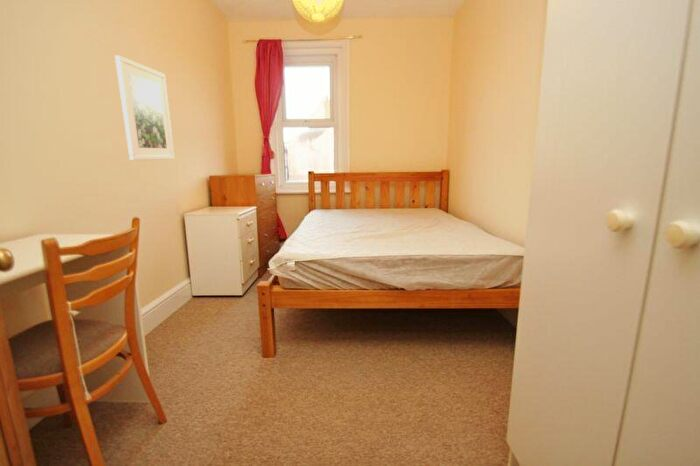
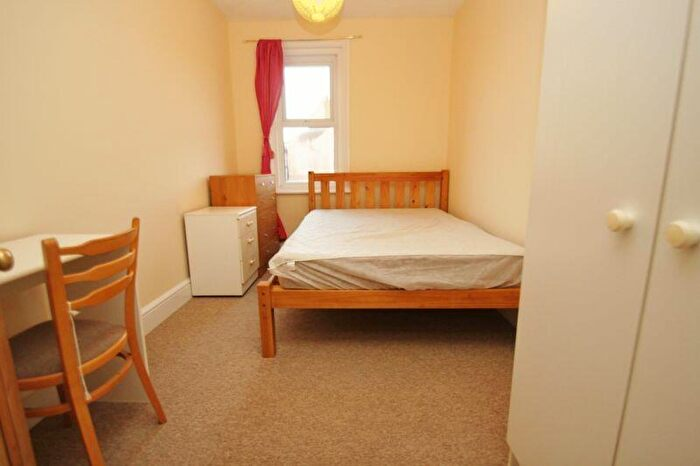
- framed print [114,54,175,161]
